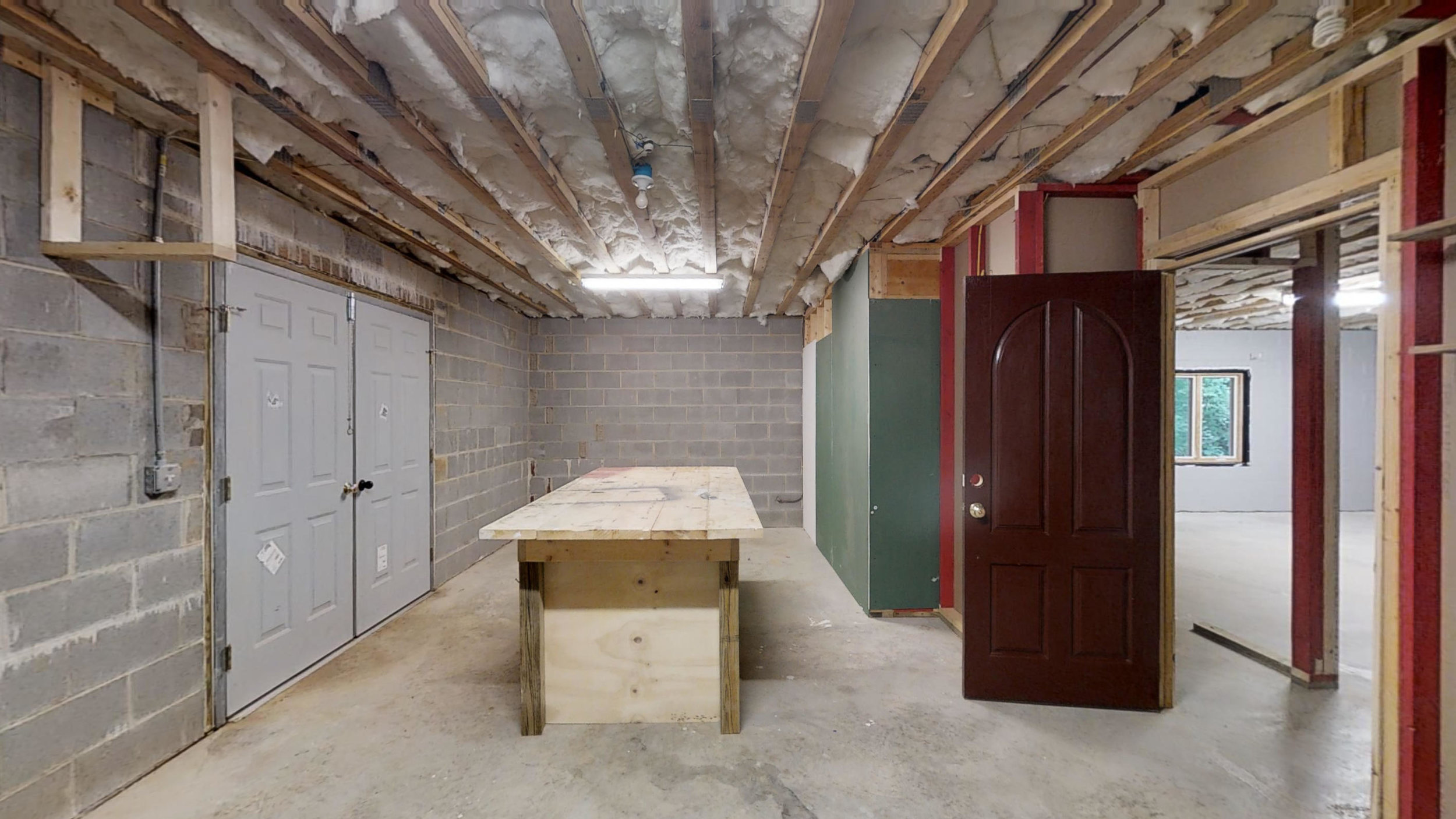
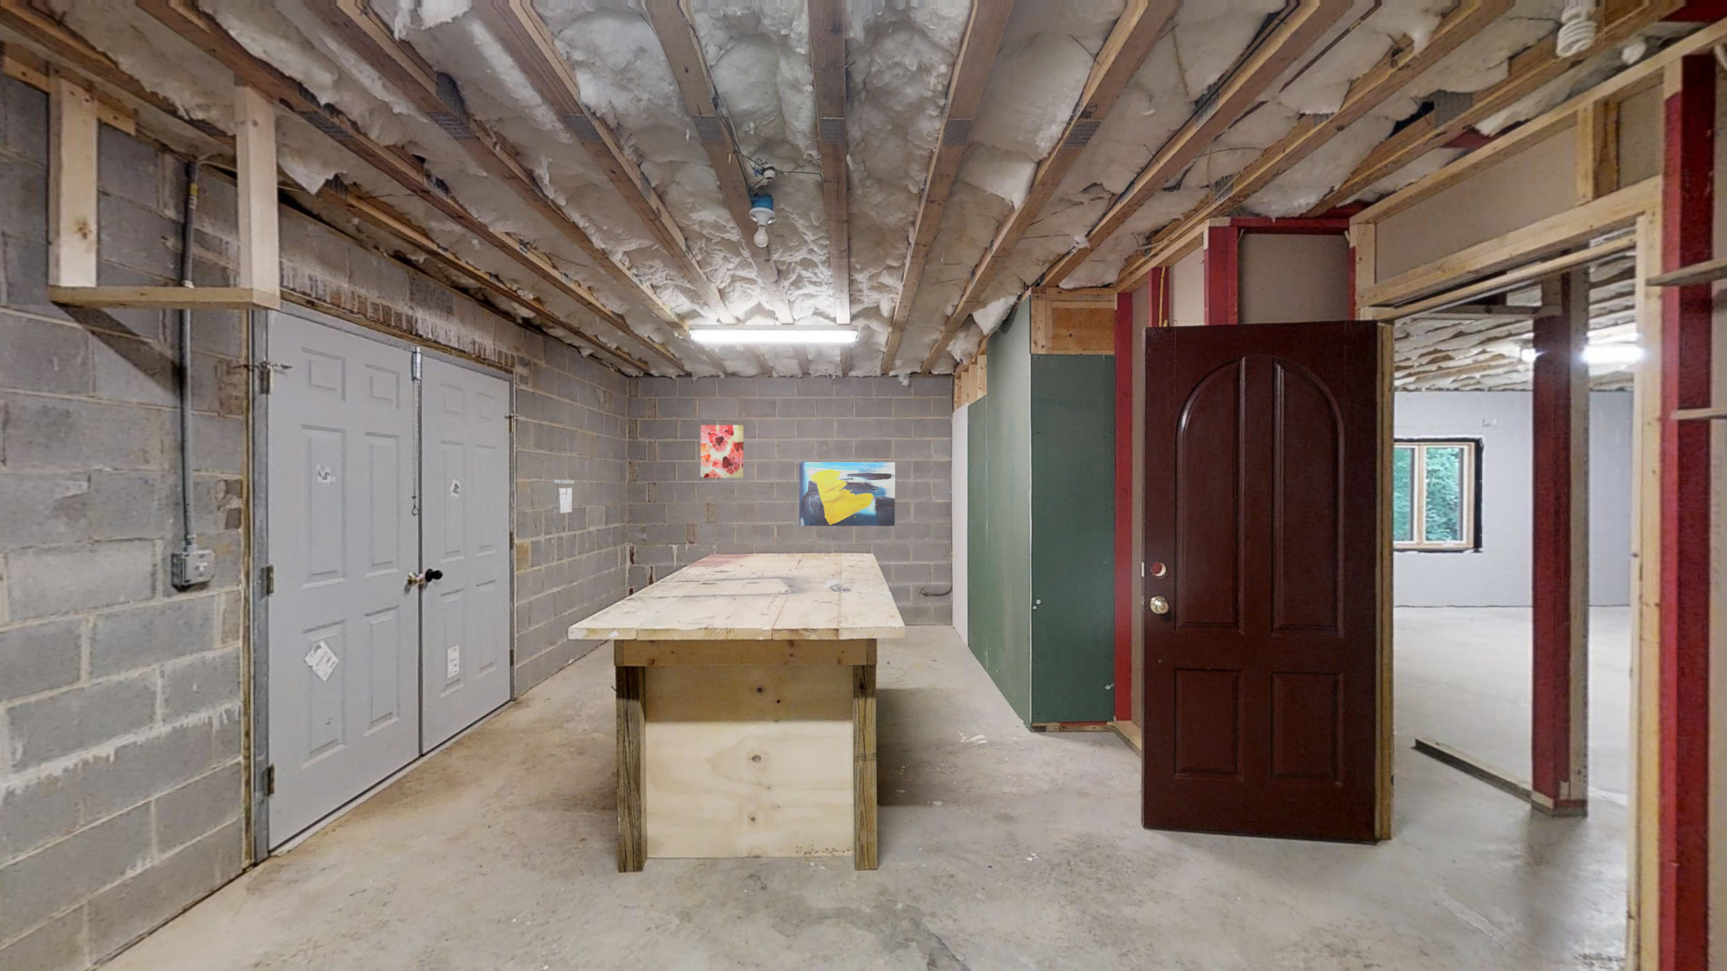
+ wall art [700,424,744,479]
+ wall art [798,461,896,526]
+ calendar [554,479,575,513]
